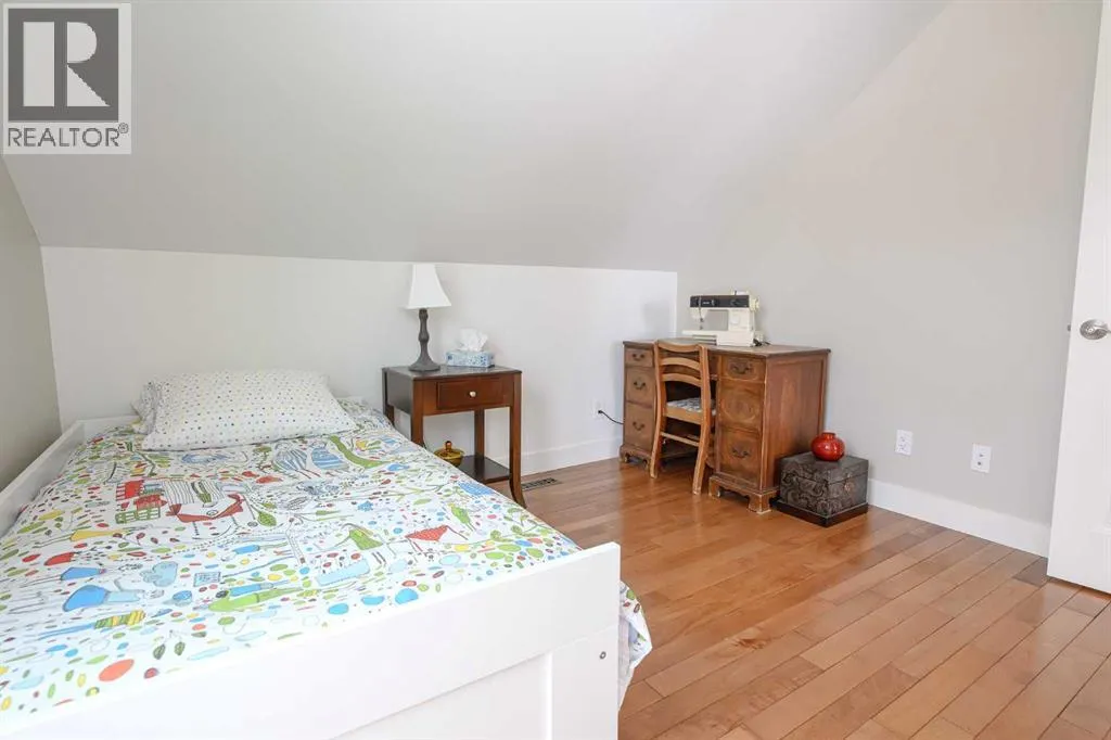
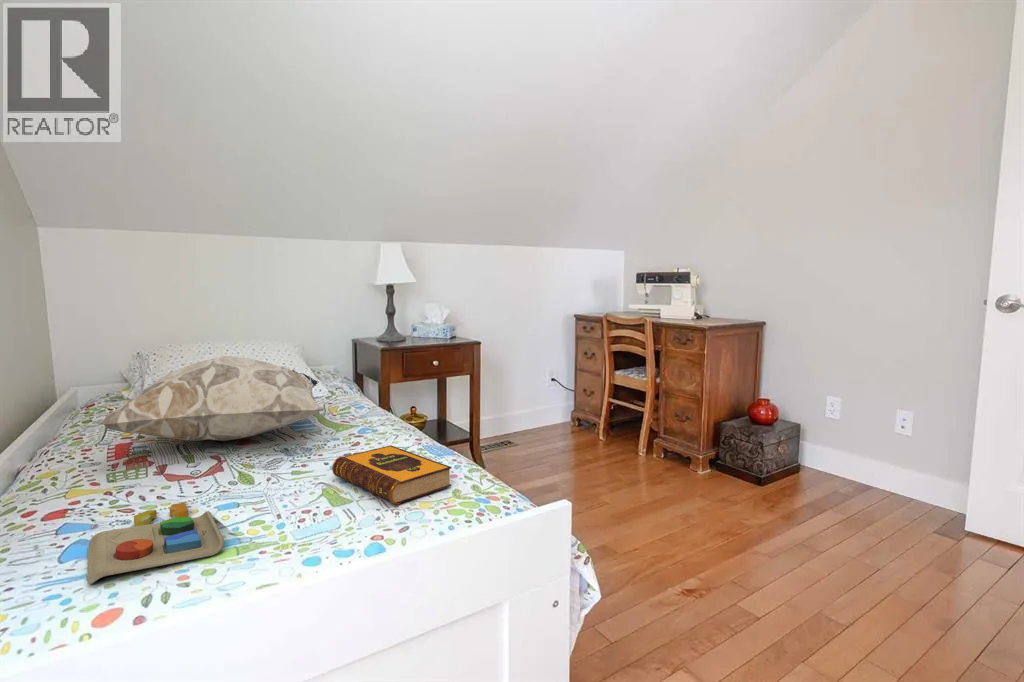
+ toys [86,501,225,585]
+ decorative pillow [100,355,325,442]
+ hardback book [331,444,452,505]
